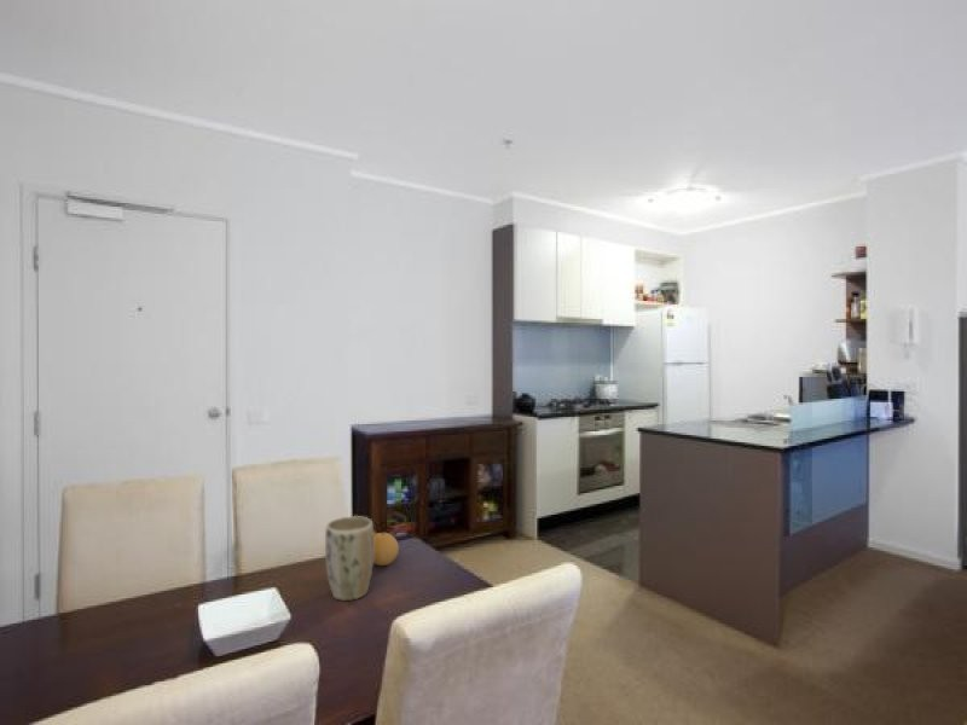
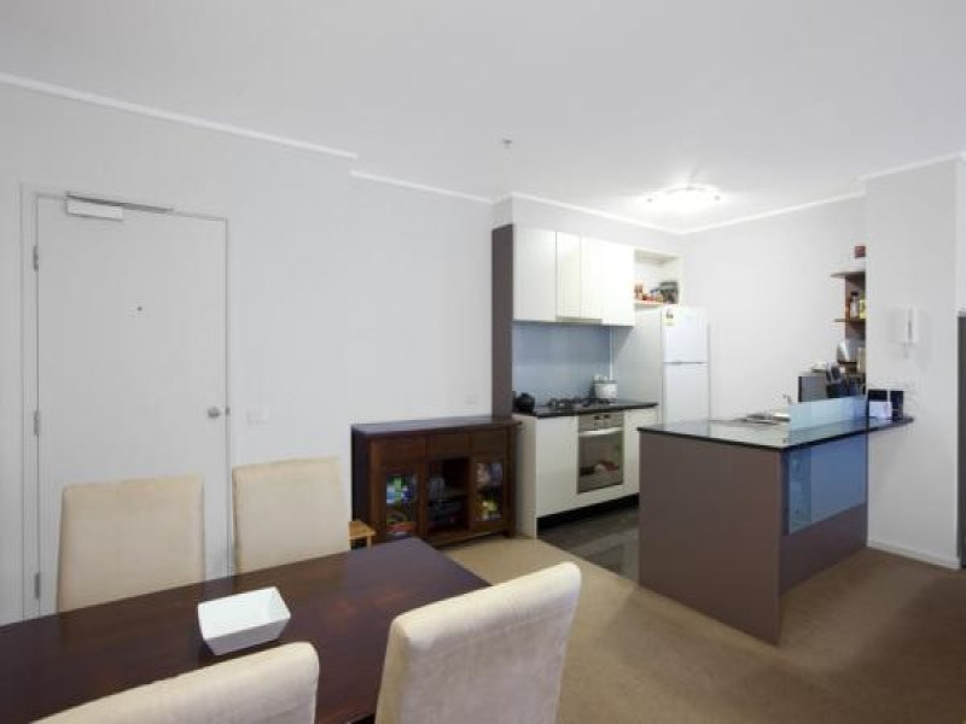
- plant pot [324,515,375,602]
- fruit [374,532,400,567]
